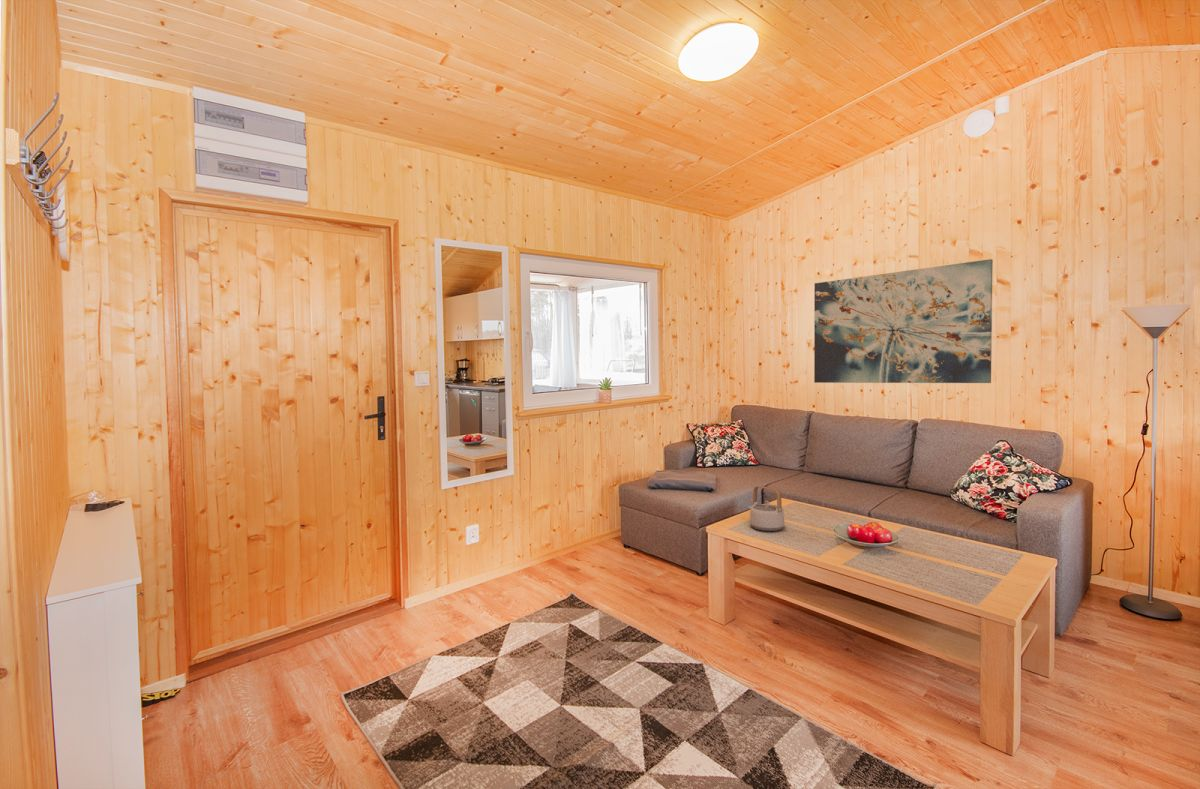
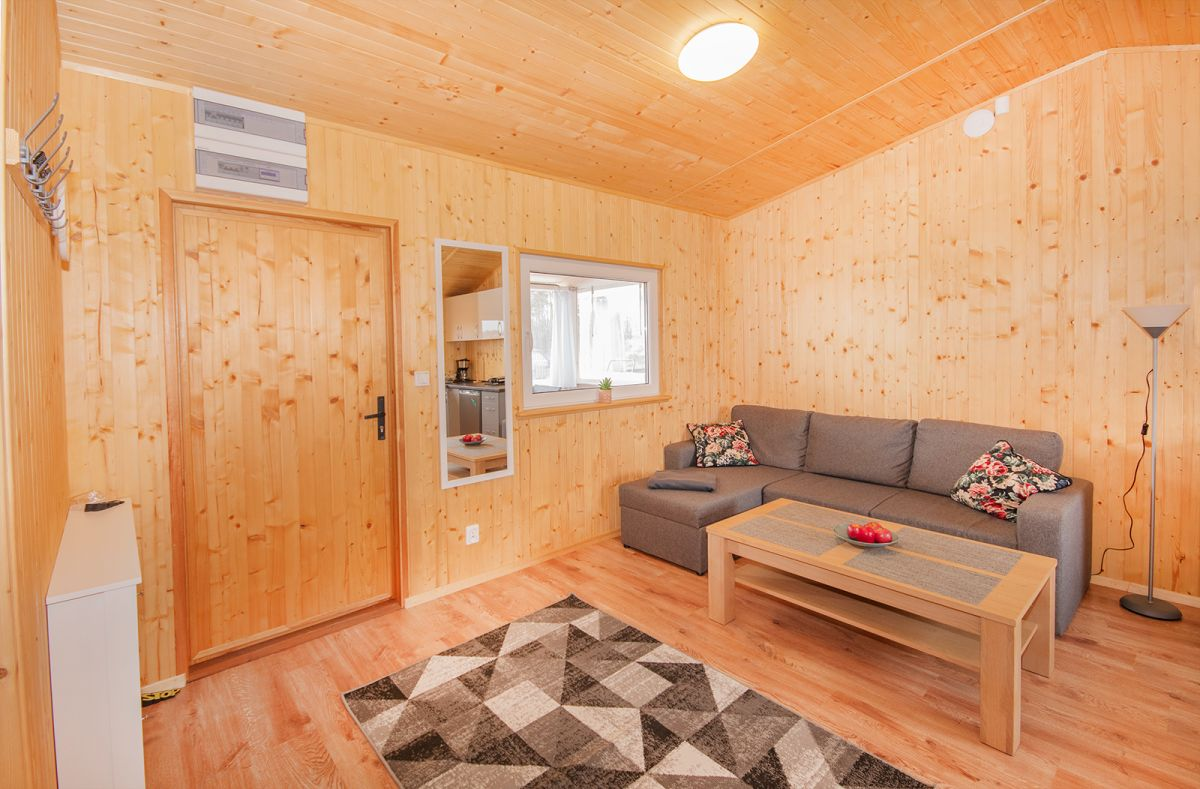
- teapot [747,485,785,532]
- wall art [813,258,994,384]
